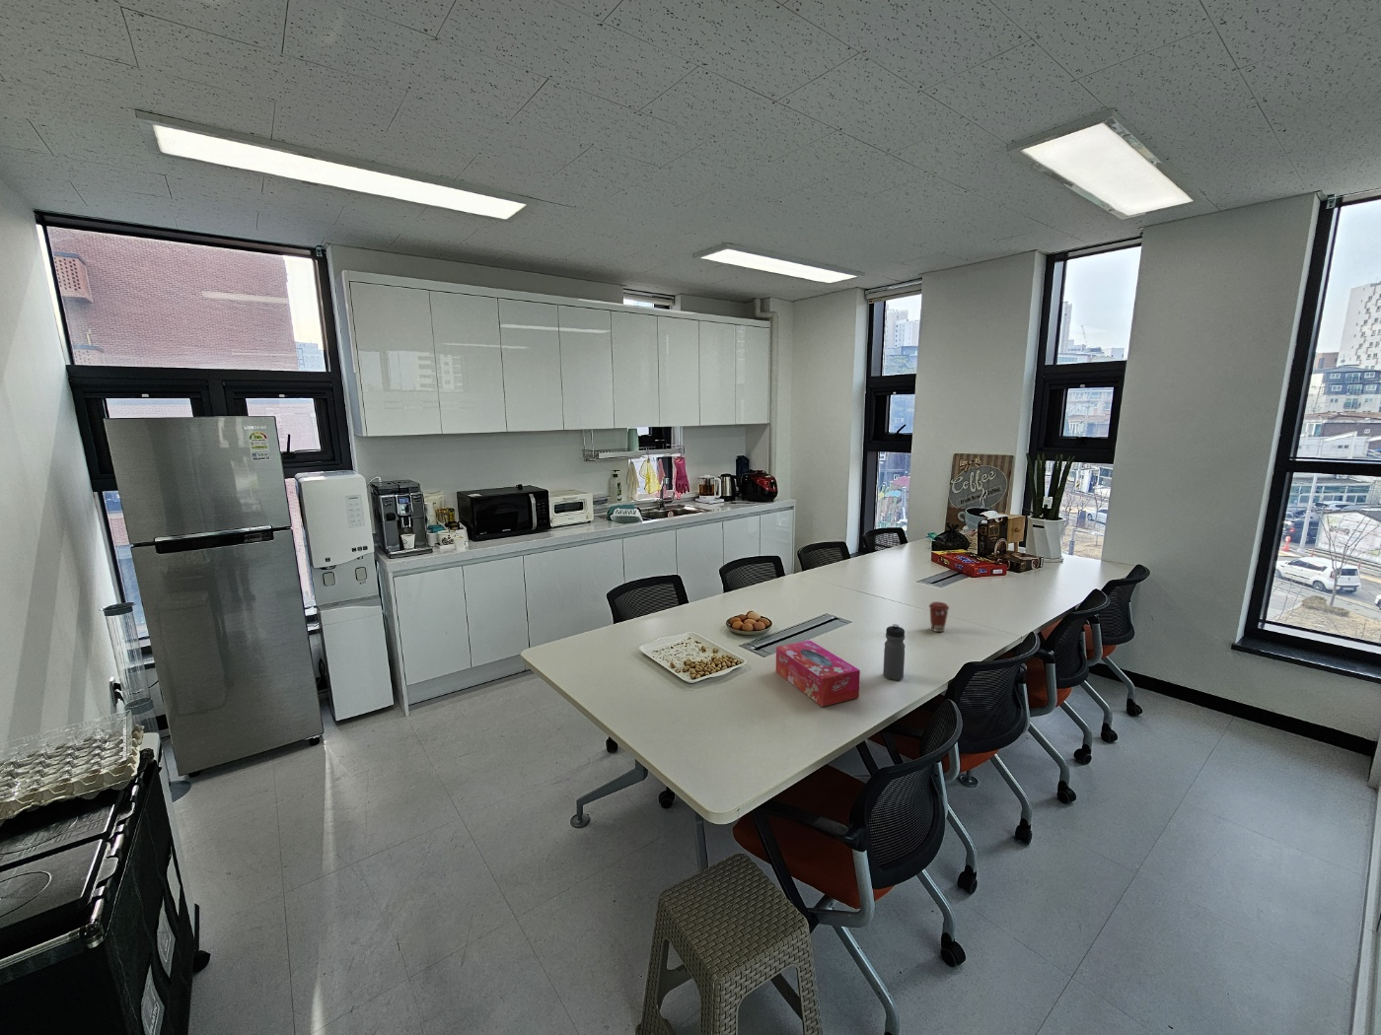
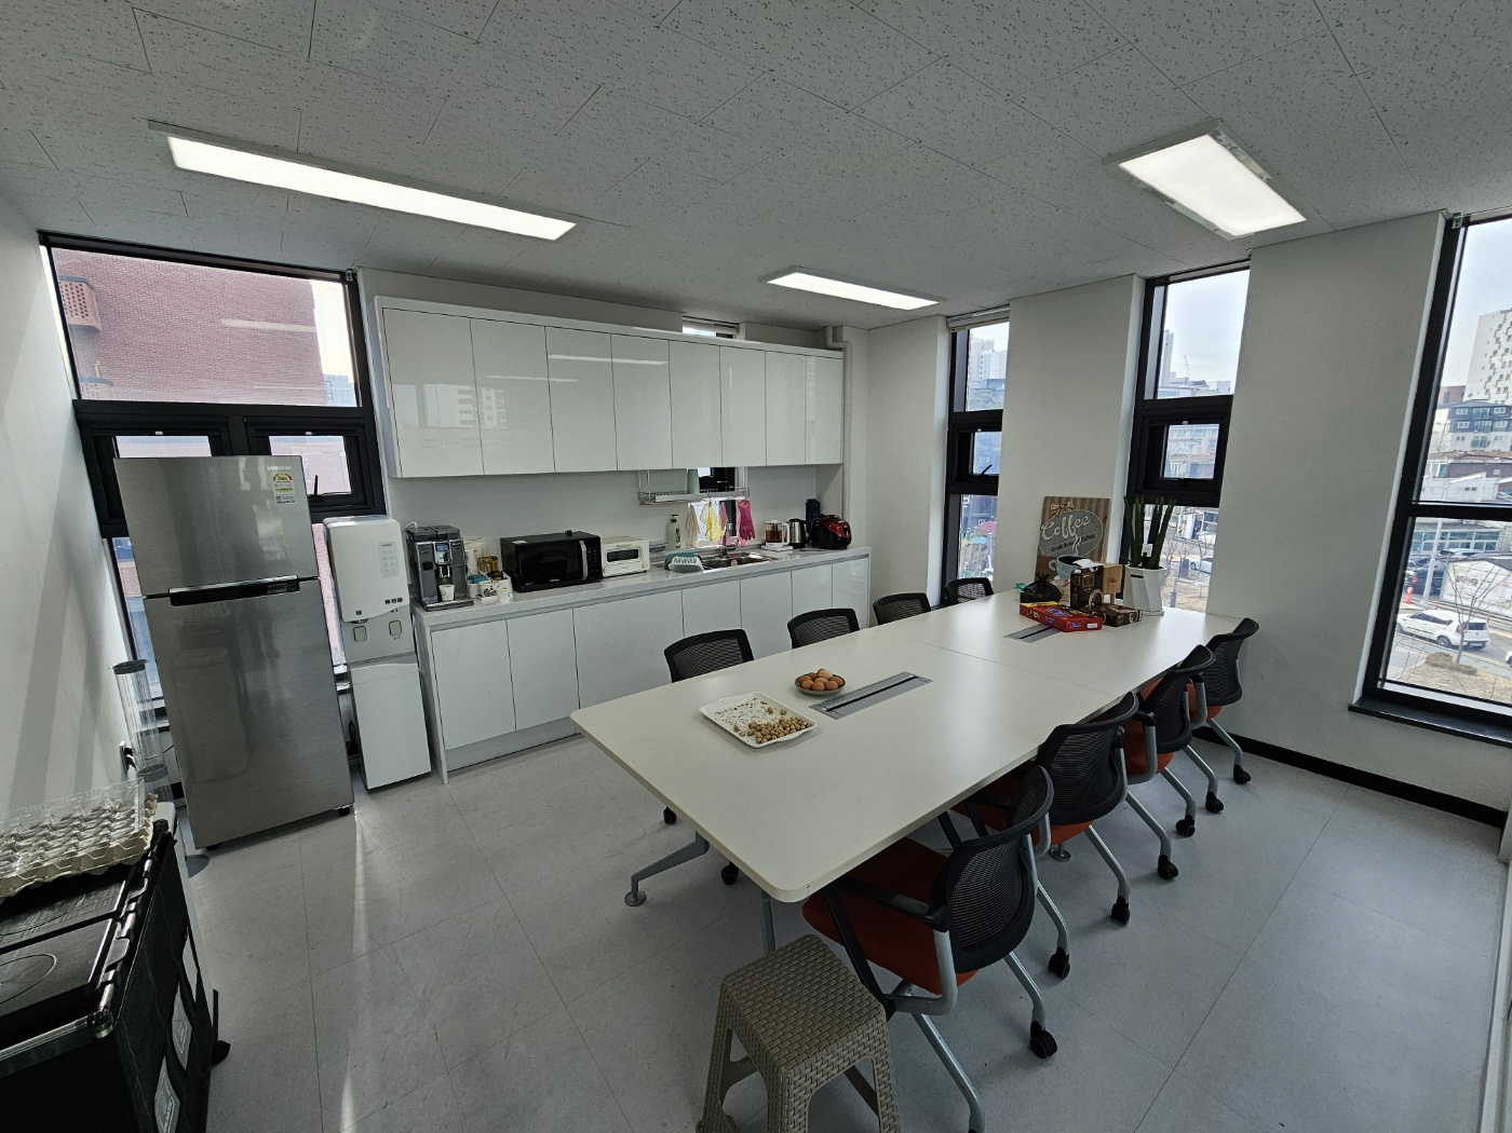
- water bottle [882,623,906,682]
- coffee cup [929,601,950,633]
- tissue box [775,639,861,708]
